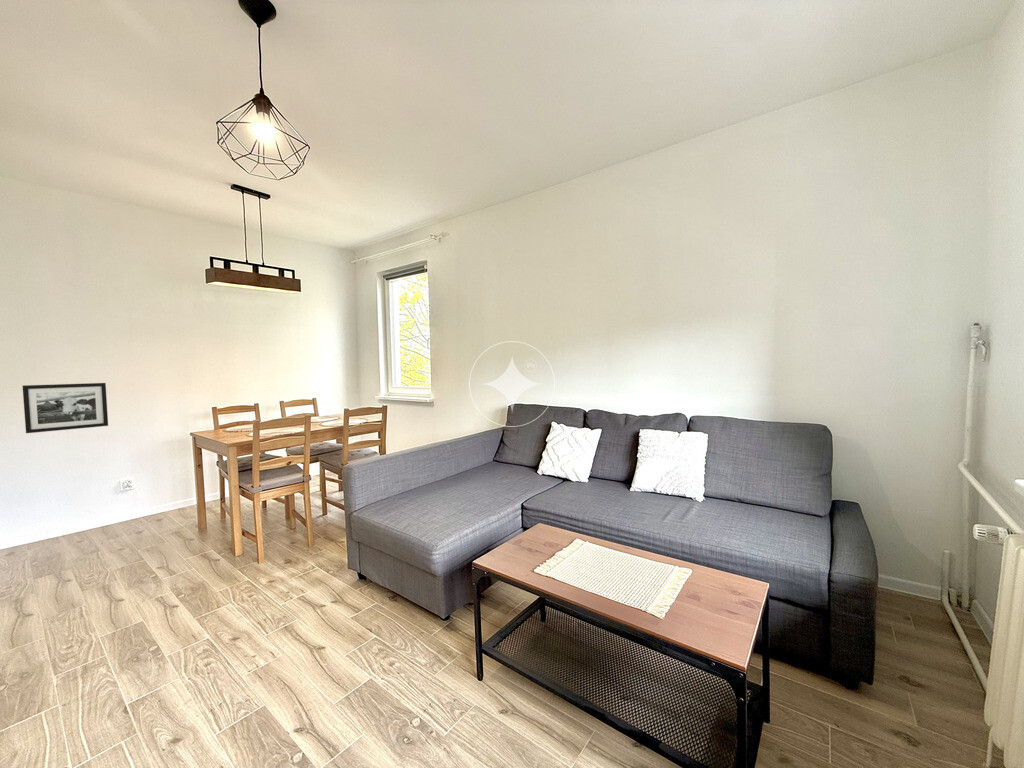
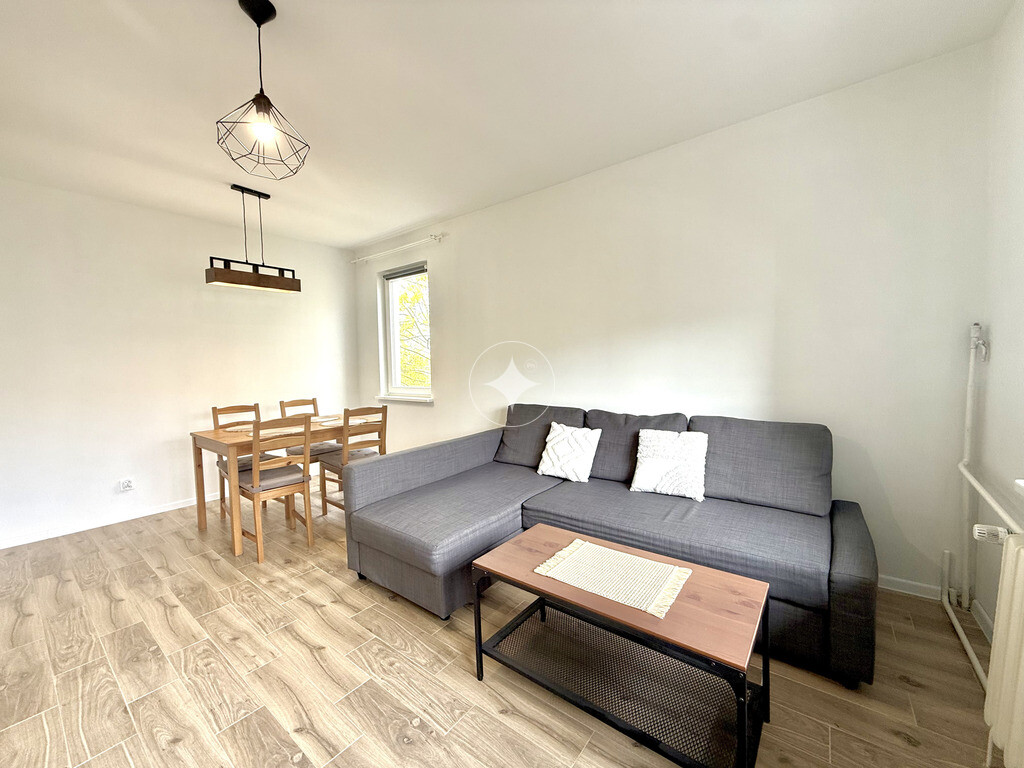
- picture frame [22,382,109,434]
